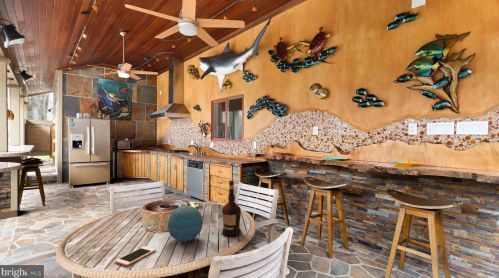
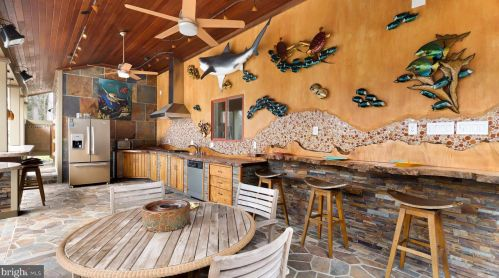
- decorative orb [167,205,204,243]
- liquor [221,180,242,237]
- cell phone [114,245,157,267]
